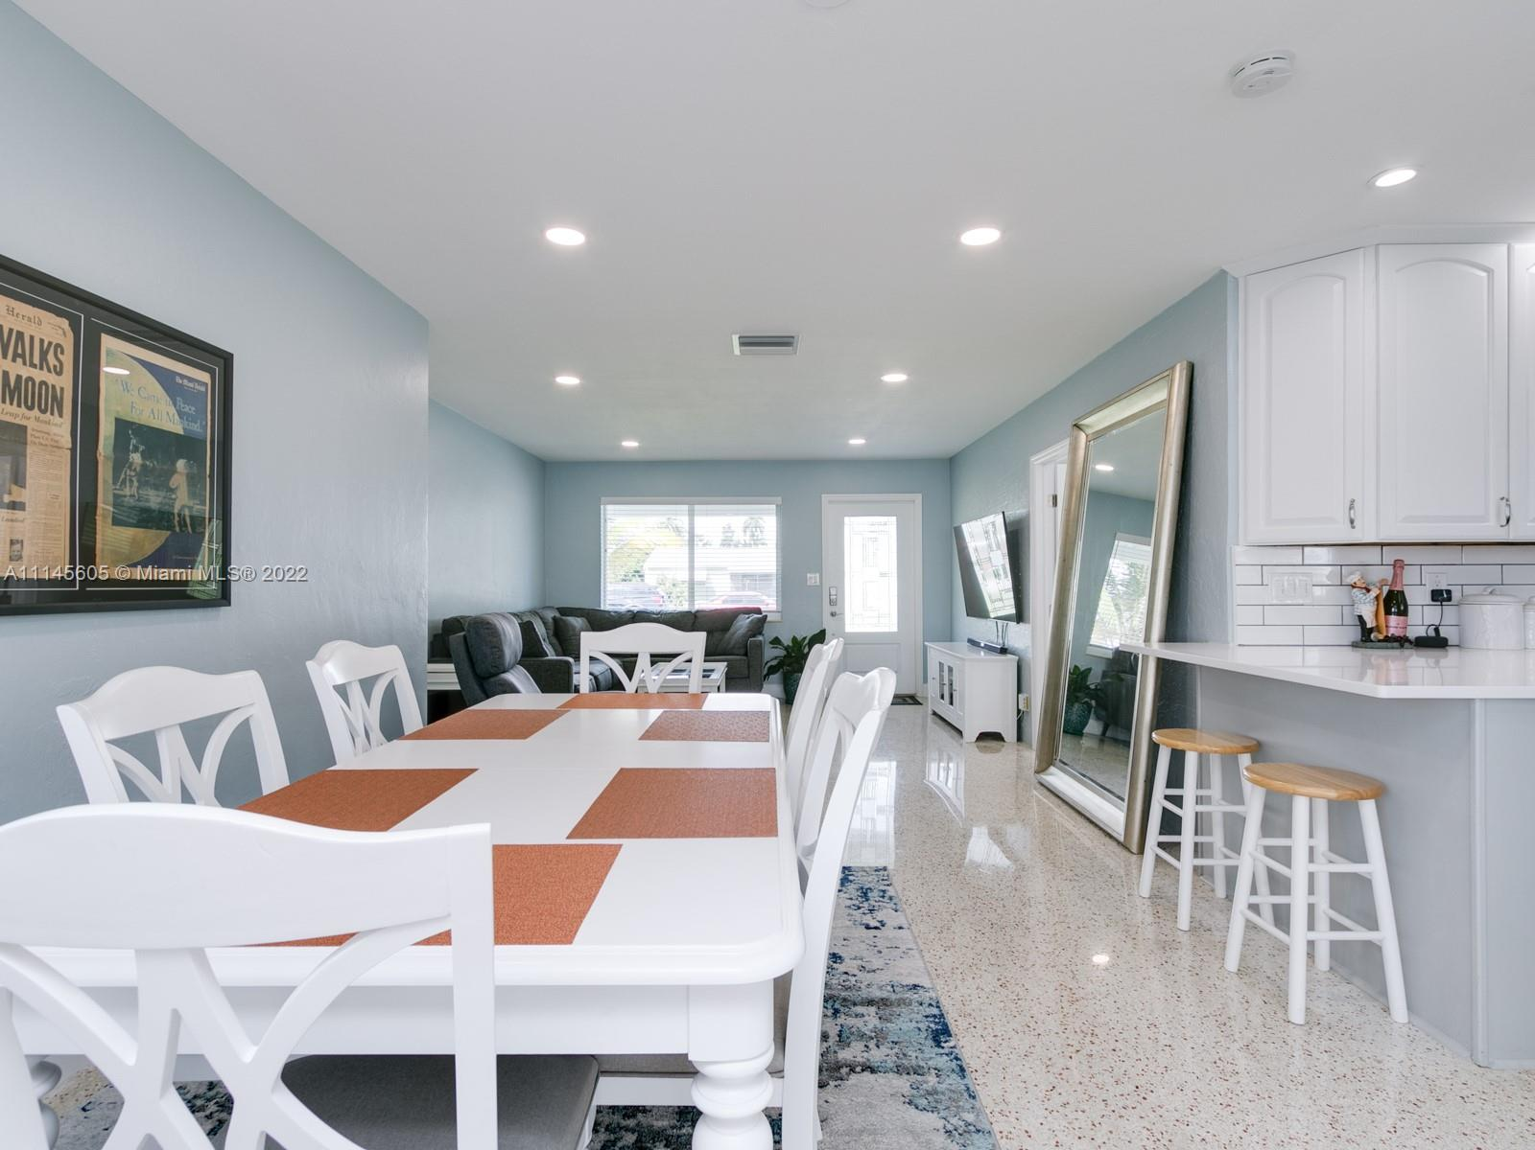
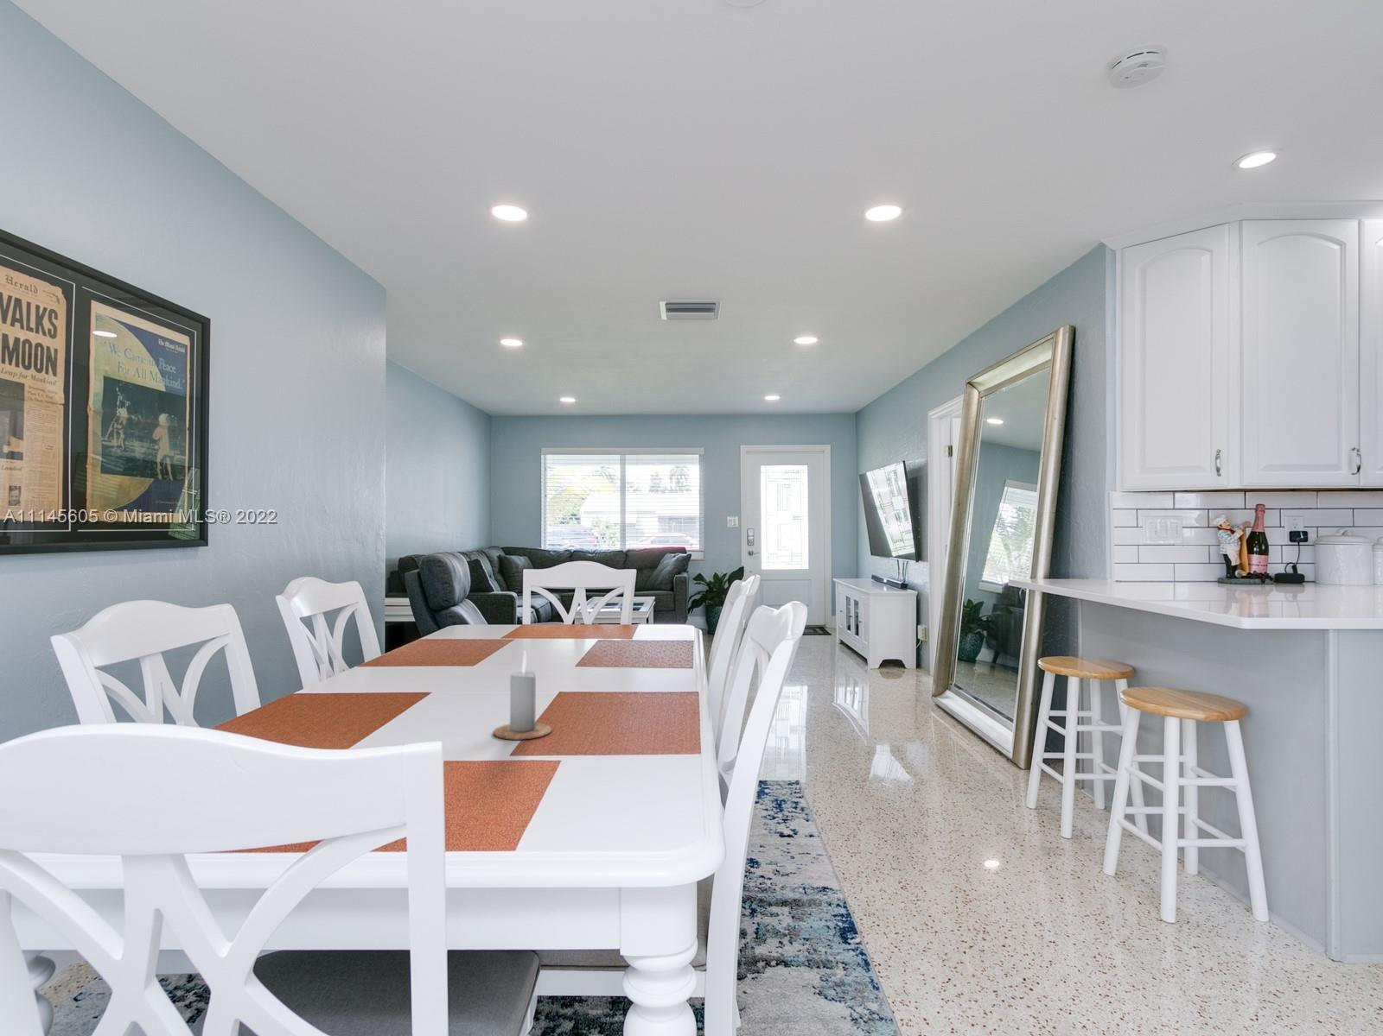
+ candle [492,650,552,741]
